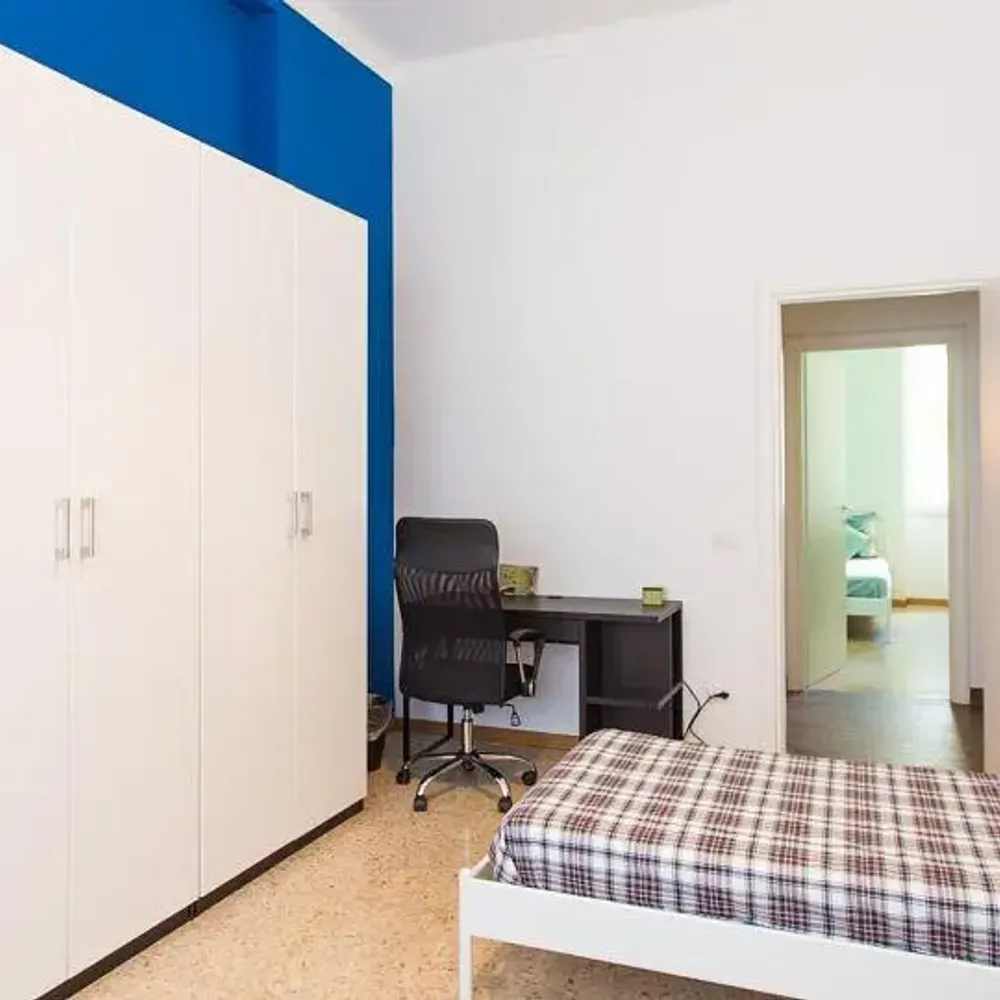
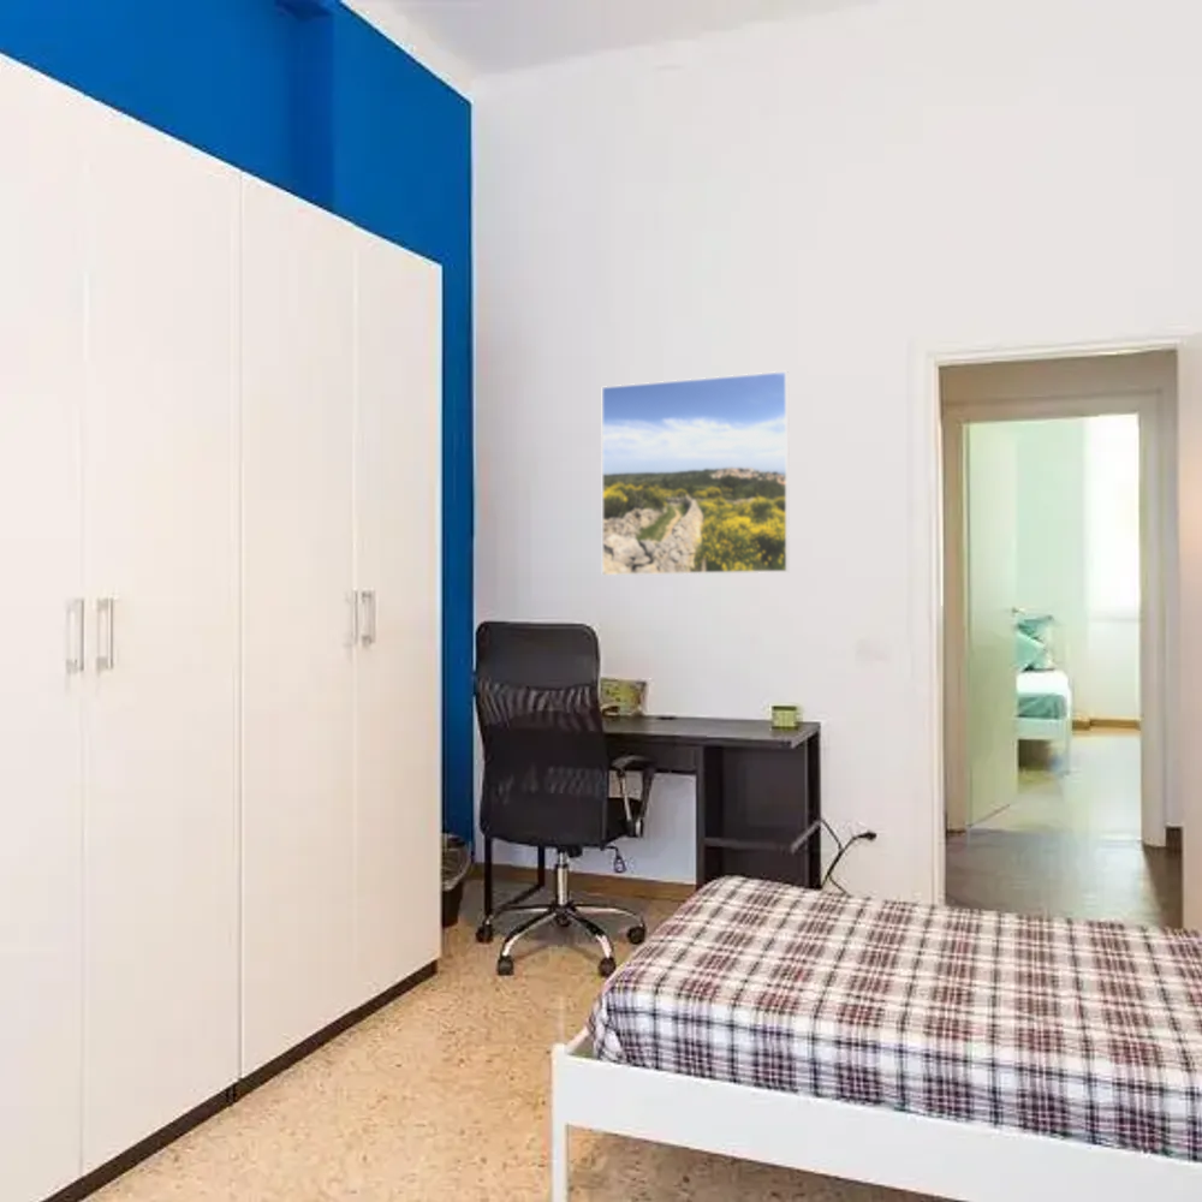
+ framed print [601,370,791,577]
